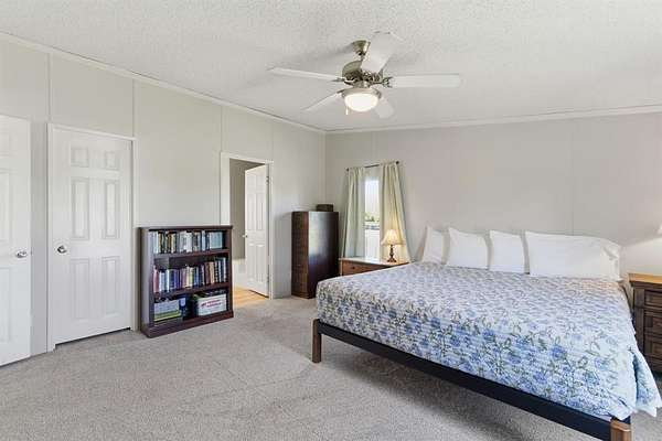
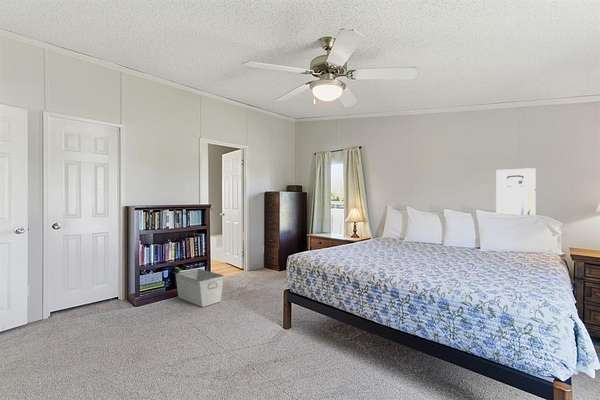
+ storage bin [174,268,225,308]
+ wall art [495,167,537,216]
